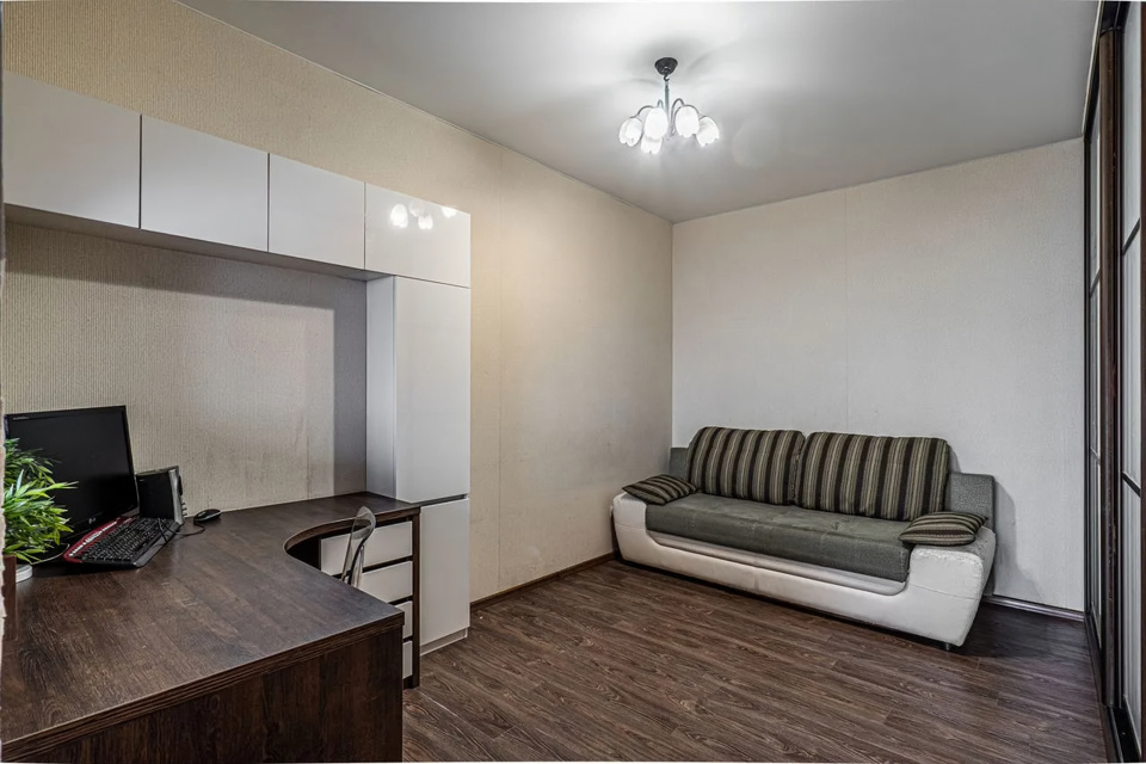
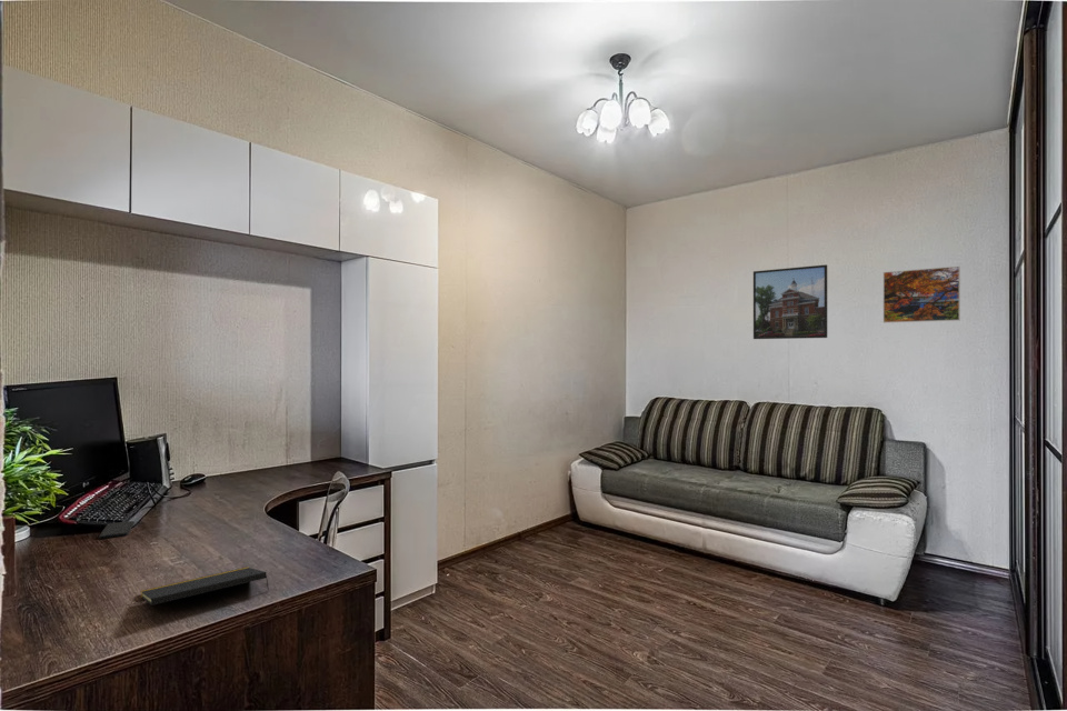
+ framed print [752,264,828,340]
+ smartphone [98,520,136,540]
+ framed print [882,266,961,324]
+ notepad [139,567,270,607]
